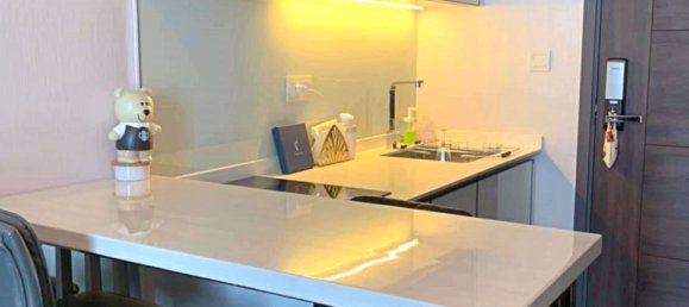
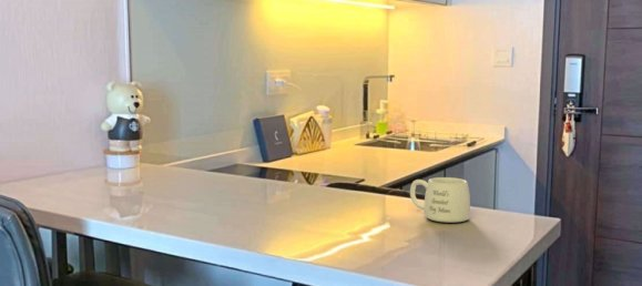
+ mug [409,176,471,224]
